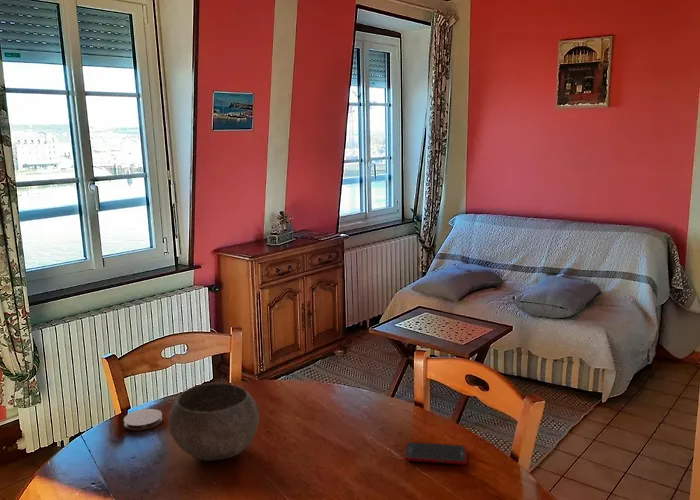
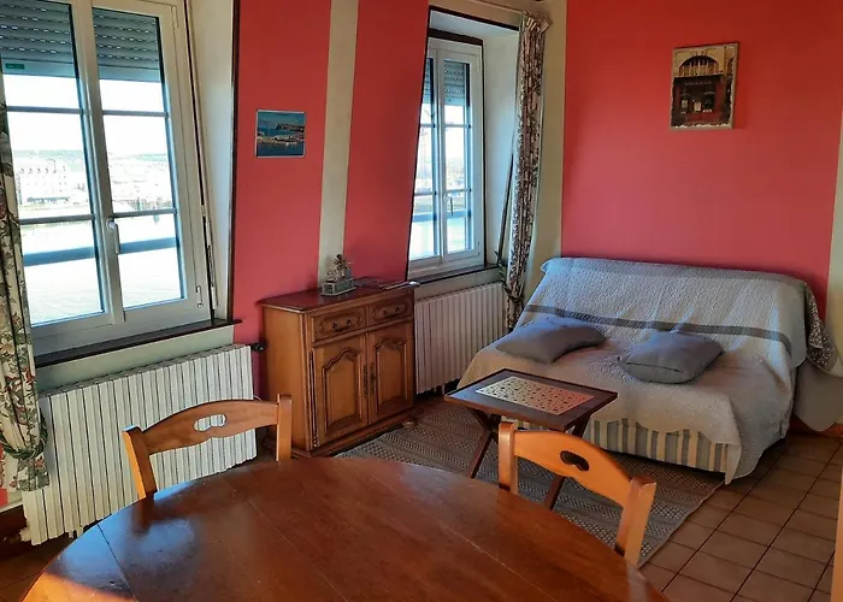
- bowl [168,382,260,462]
- coaster [123,408,163,431]
- cell phone [403,441,468,465]
